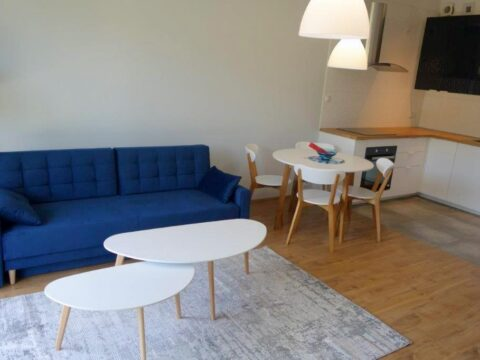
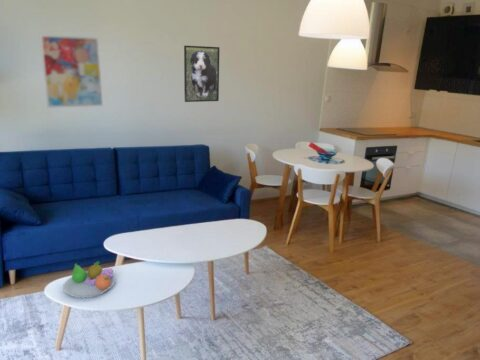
+ fruit bowl [62,260,116,299]
+ wall art [39,34,104,109]
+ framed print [183,45,220,103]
